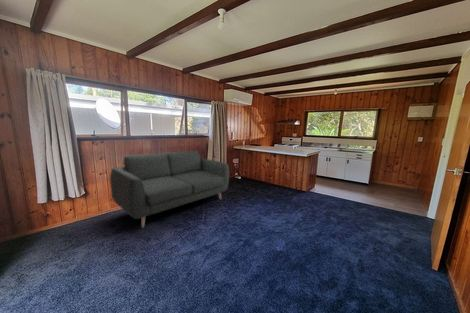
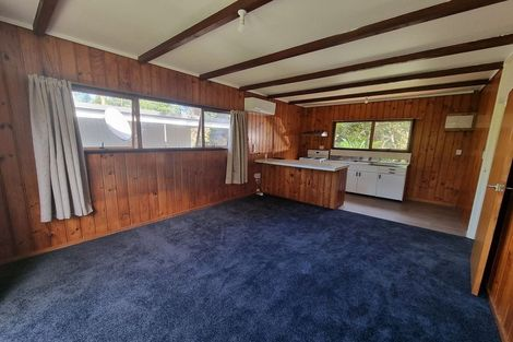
- sofa [109,150,230,229]
